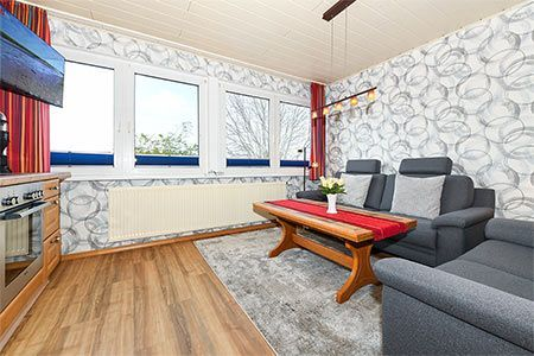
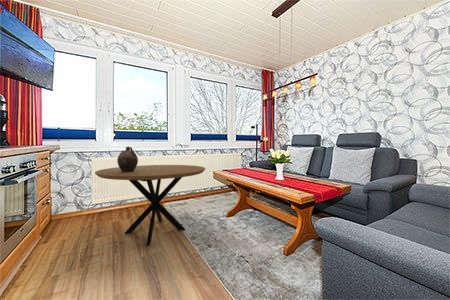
+ ceramic jug [116,146,139,172]
+ dining table [94,164,206,247]
